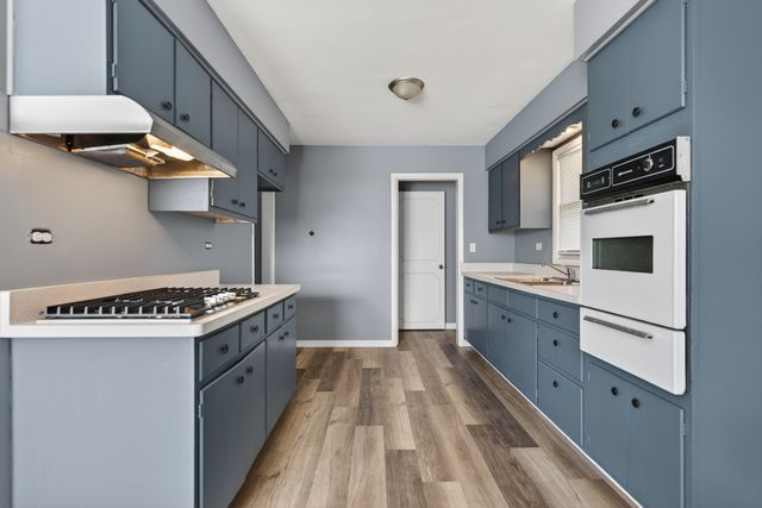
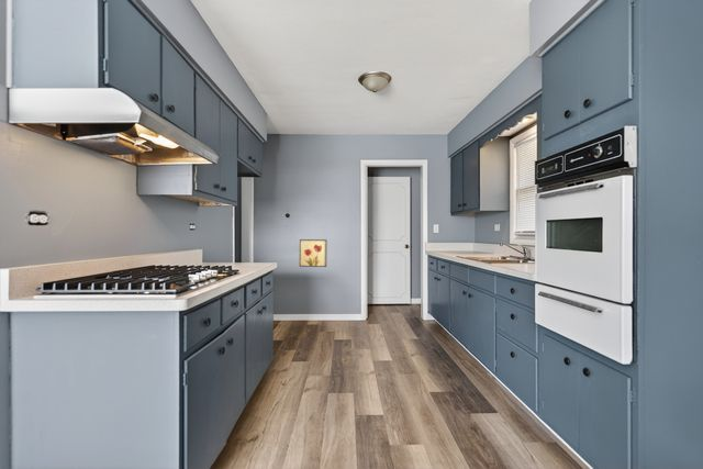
+ wall art [299,238,327,268]
